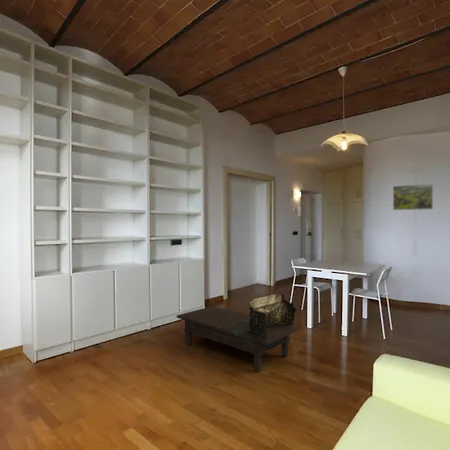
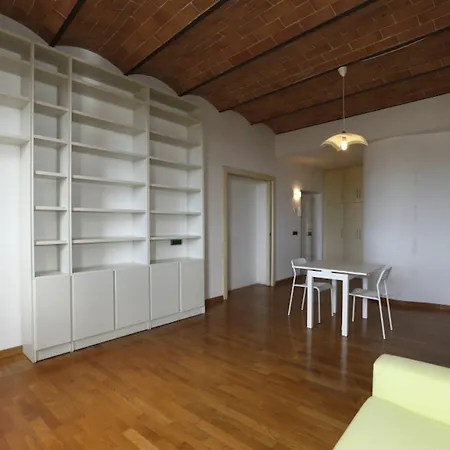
- decorative box [244,292,298,340]
- coffee table [176,305,301,373]
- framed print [392,182,434,211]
